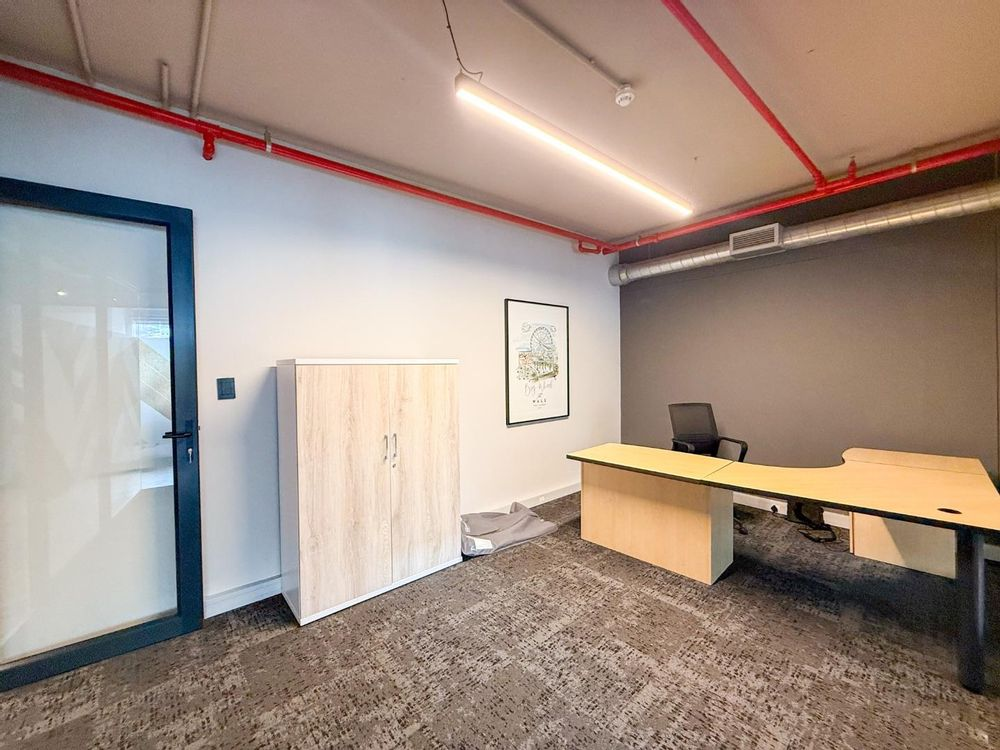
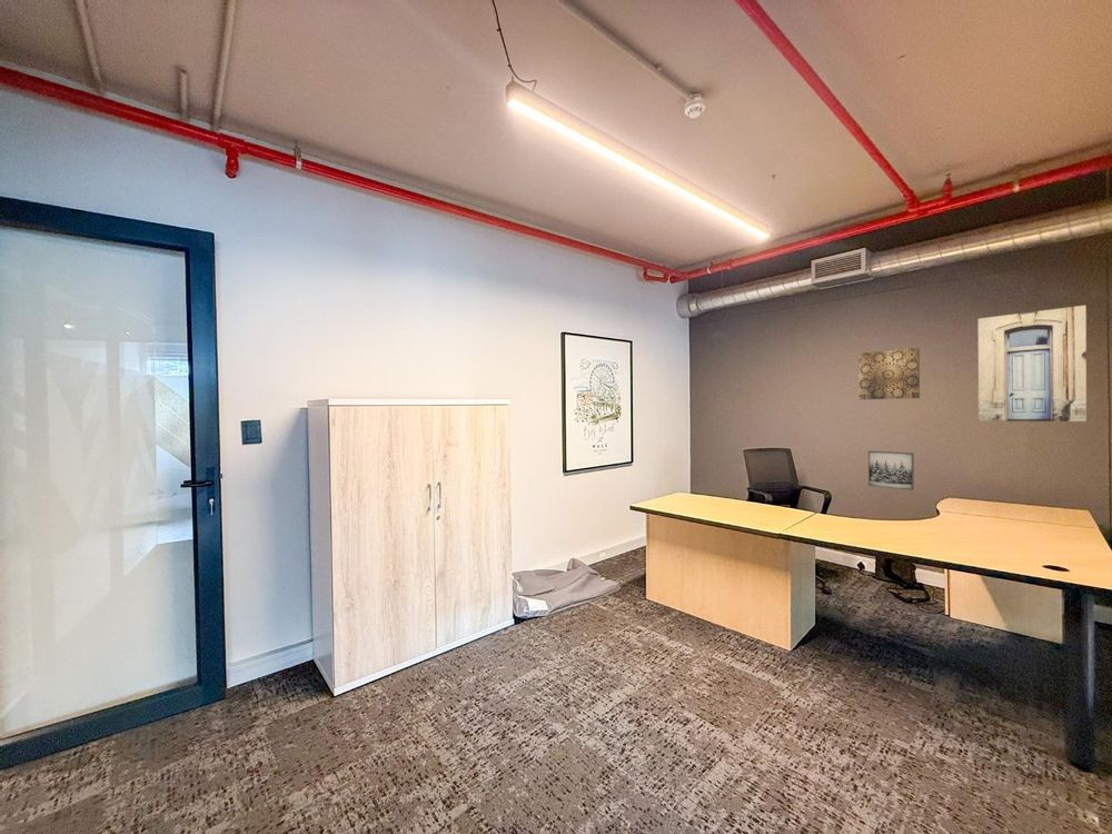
+ wall art [867,450,915,492]
+ wall art [857,347,921,400]
+ wall art [977,304,1088,423]
